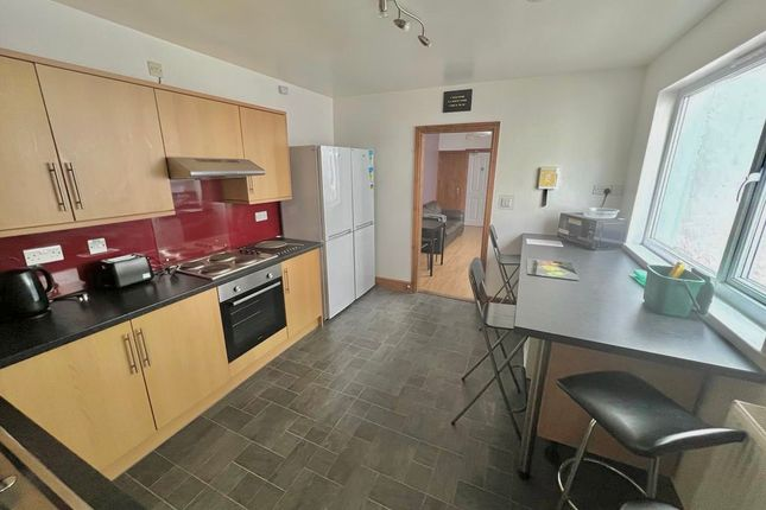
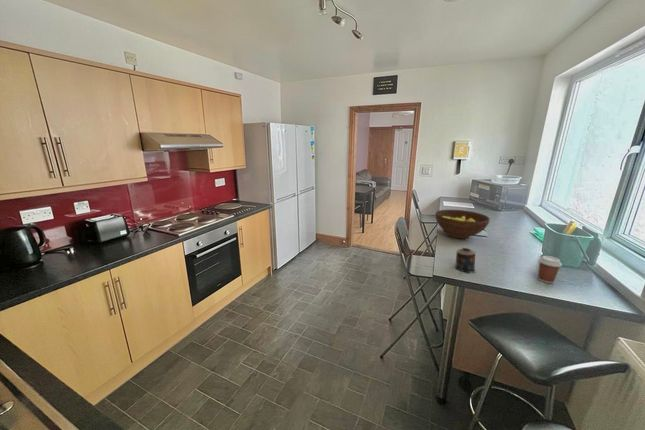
+ fruit bowl [434,209,491,240]
+ candle [454,247,478,274]
+ coffee cup [537,255,563,284]
